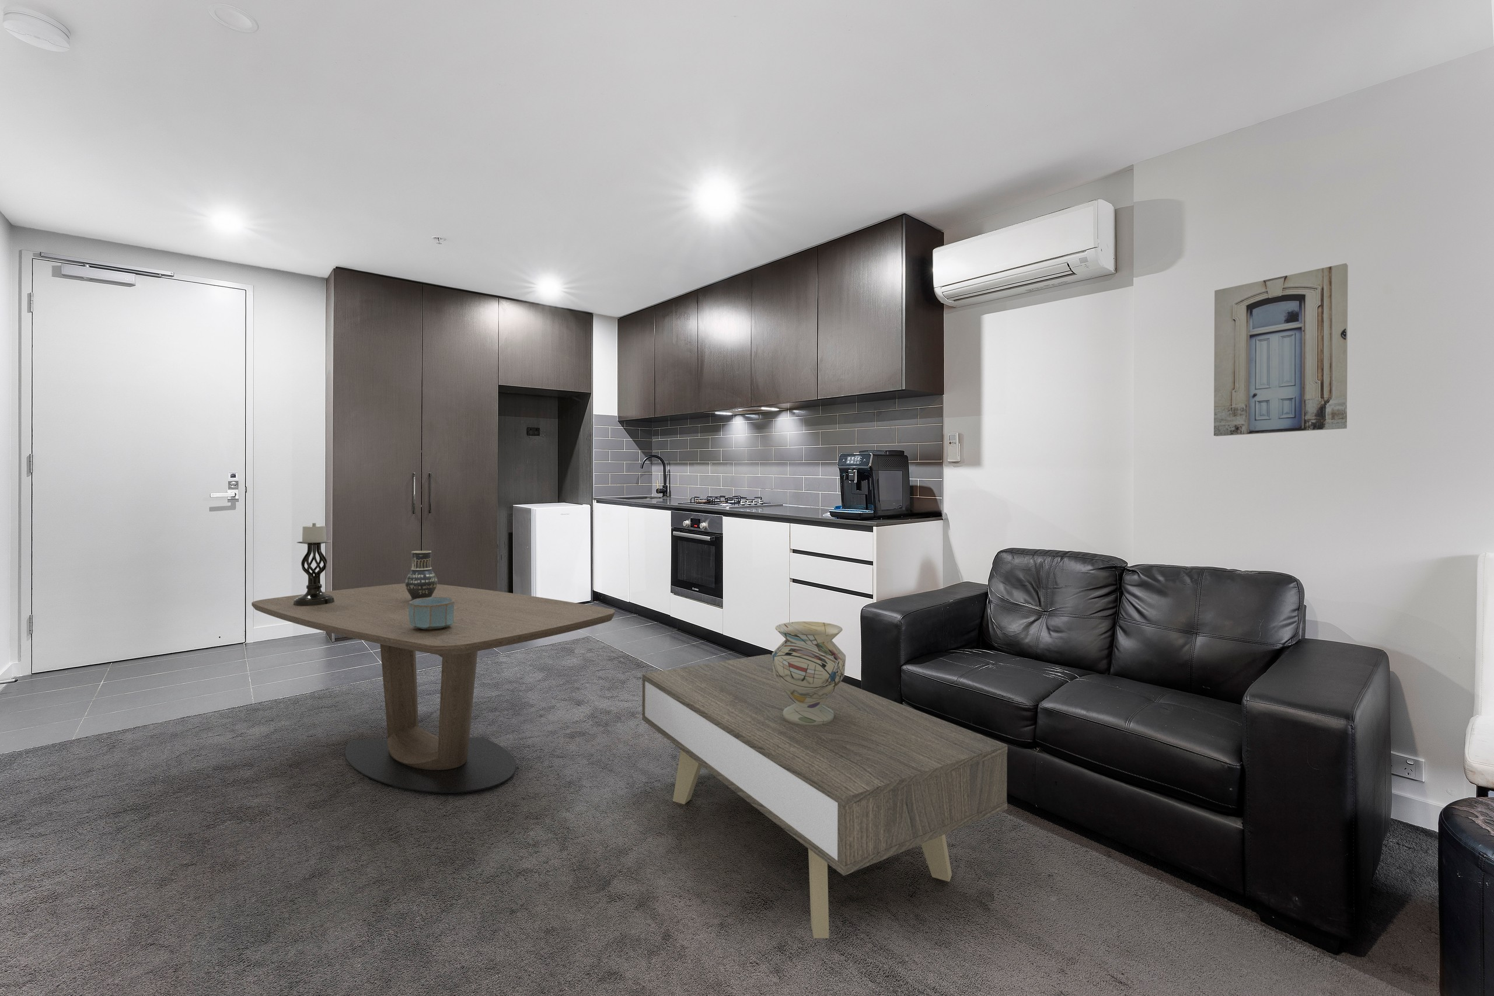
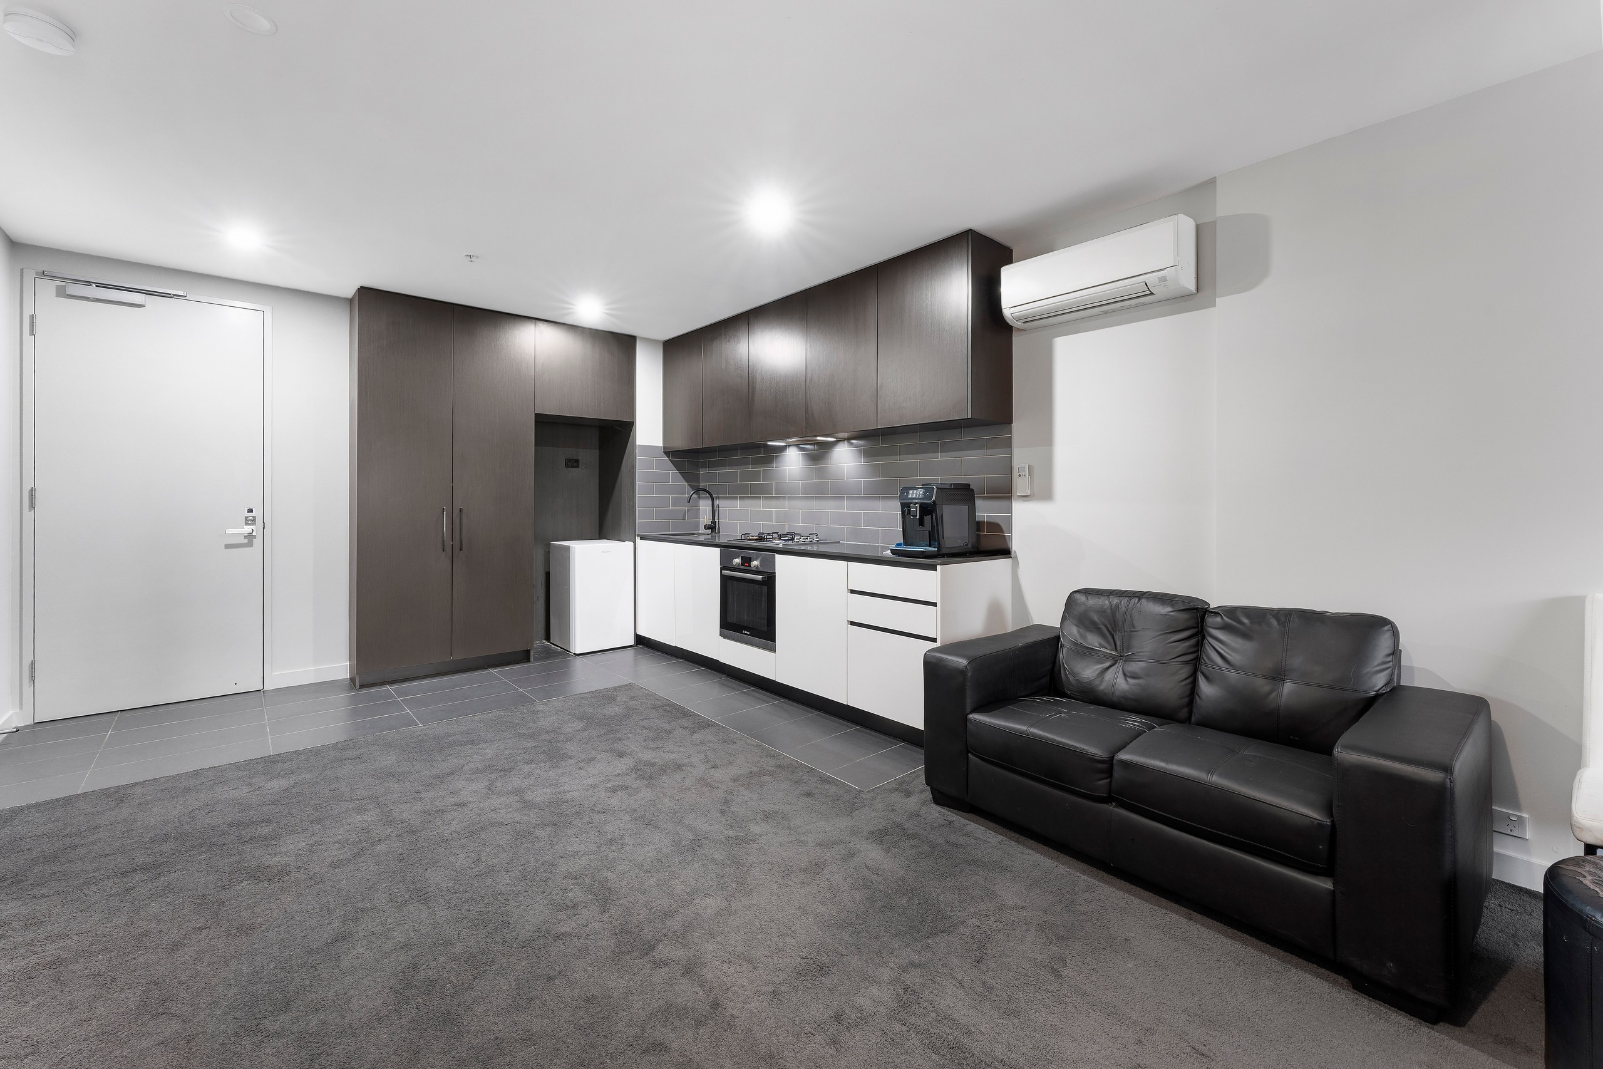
- bowl [408,597,455,629]
- vase [405,550,438,601]
- wall art [1213,262,1348,437]
- coffee table [641,654,1008,939]
- decorative vase [771,620,846,725]
- candle holder [293,522,335,606]
- dining table [251,582,616,794]
